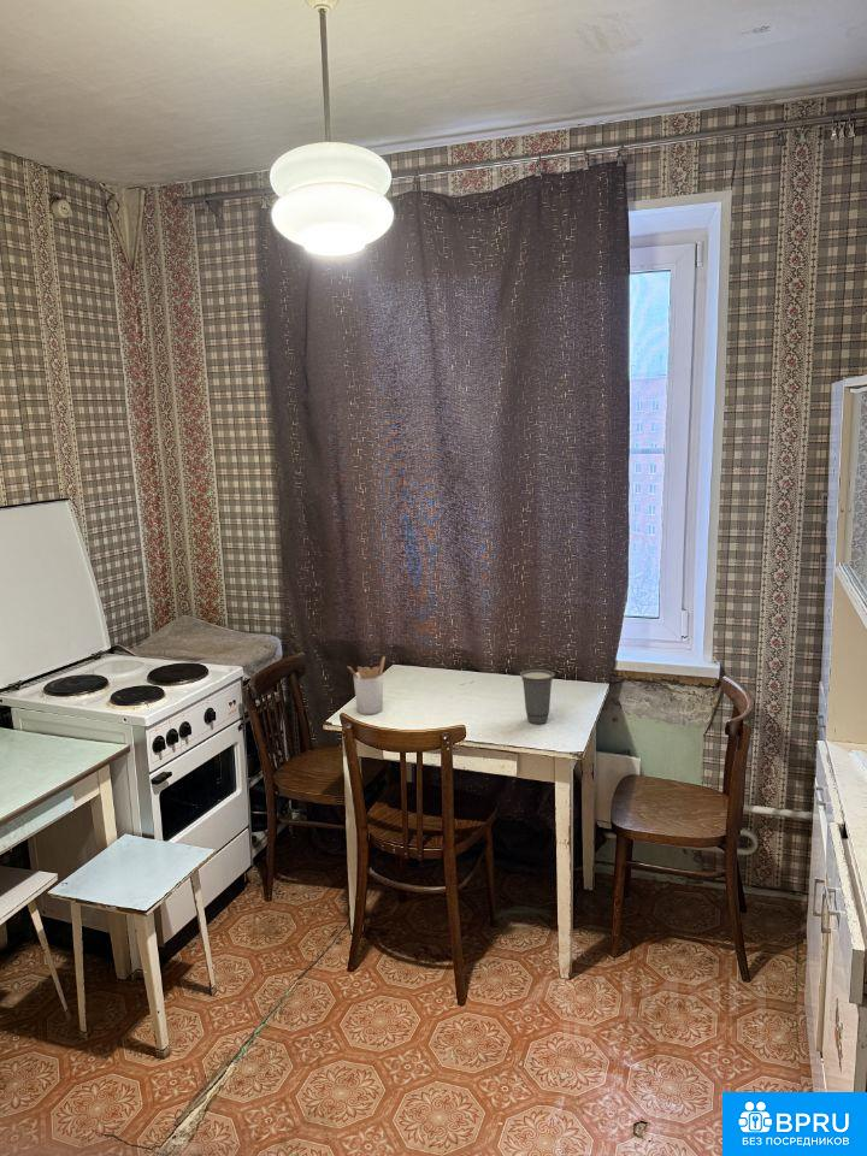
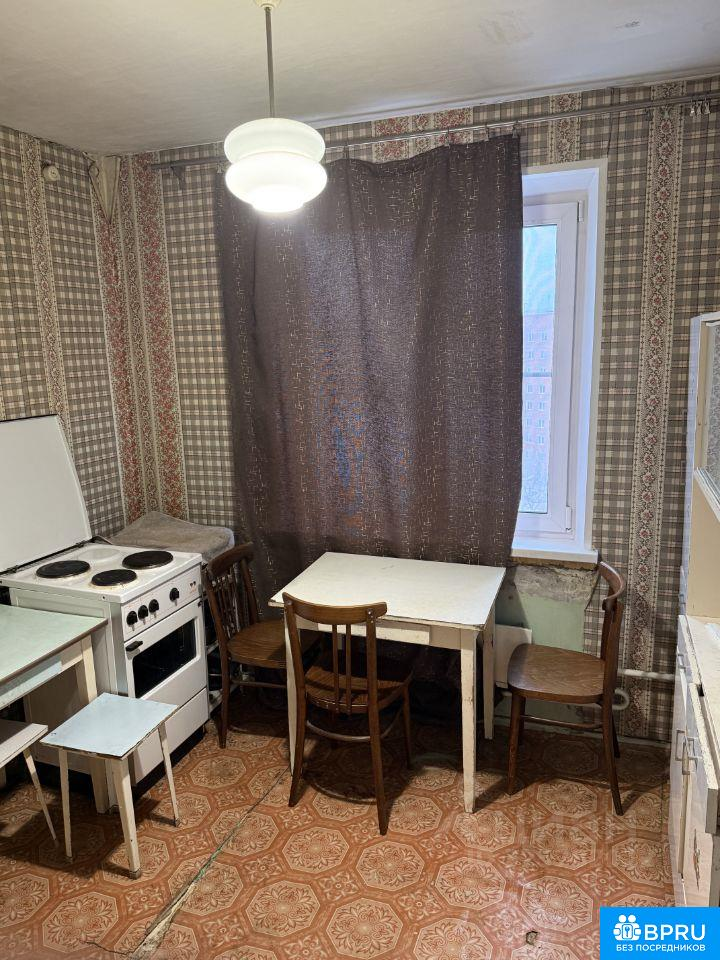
- utensil holder [346,655,387,715]
- cup [519,668,556,725]
